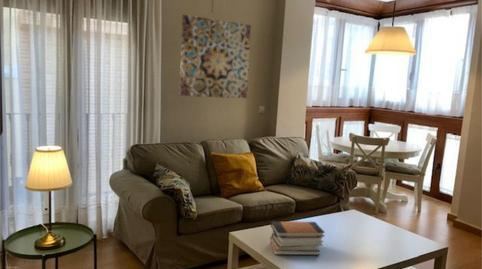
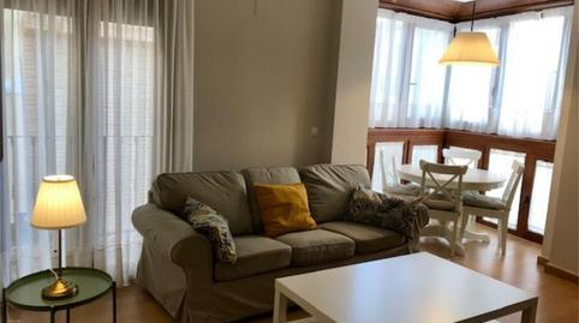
- book stack [269,221,326,256]
- wall art [179,14,252,99]
